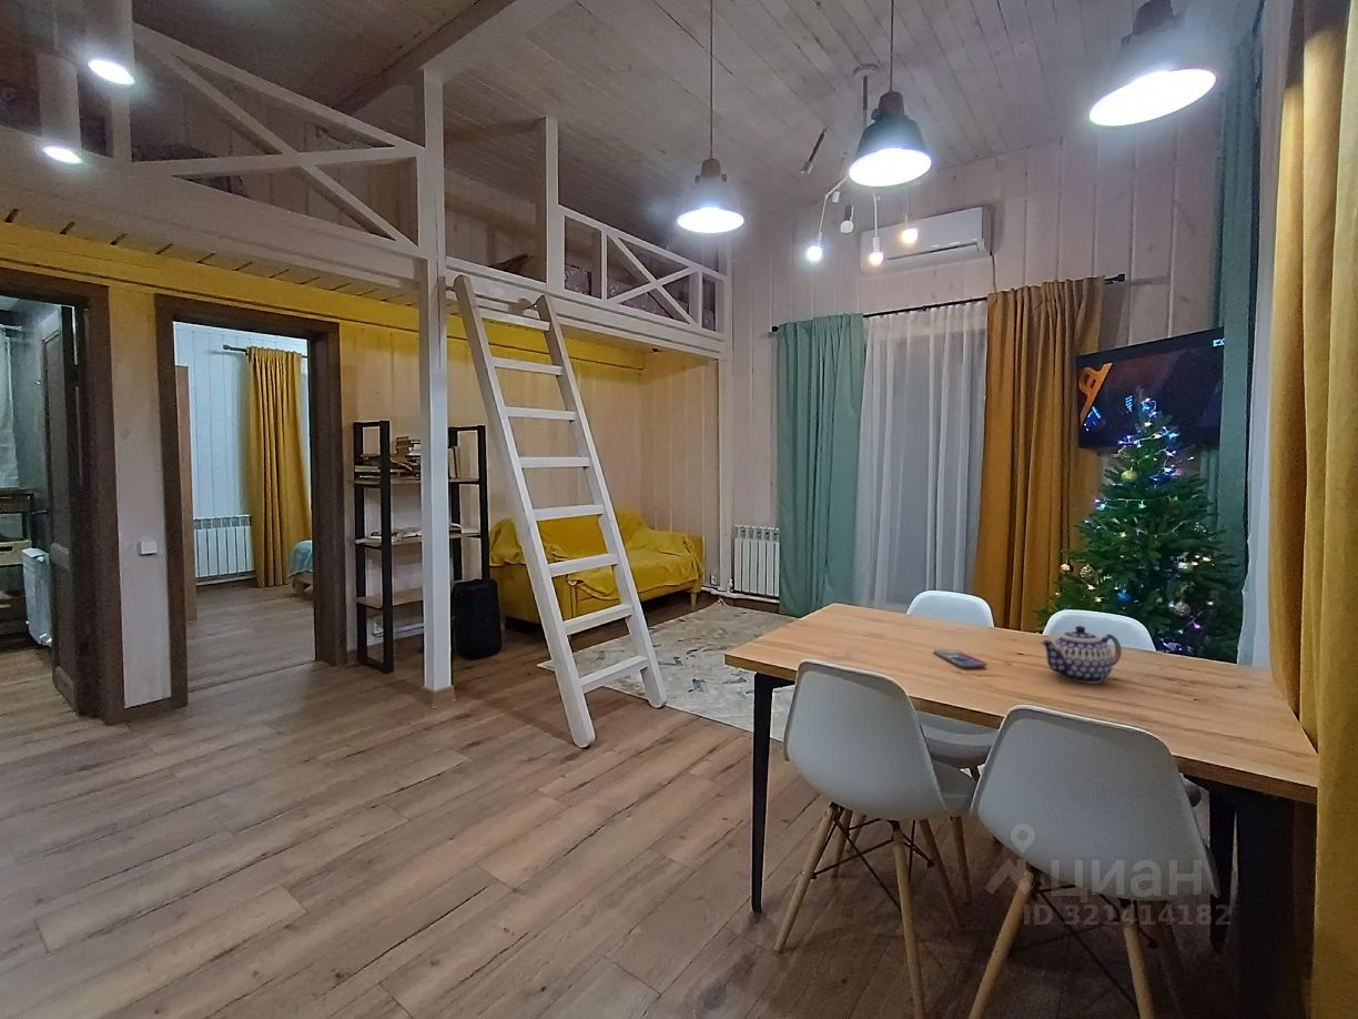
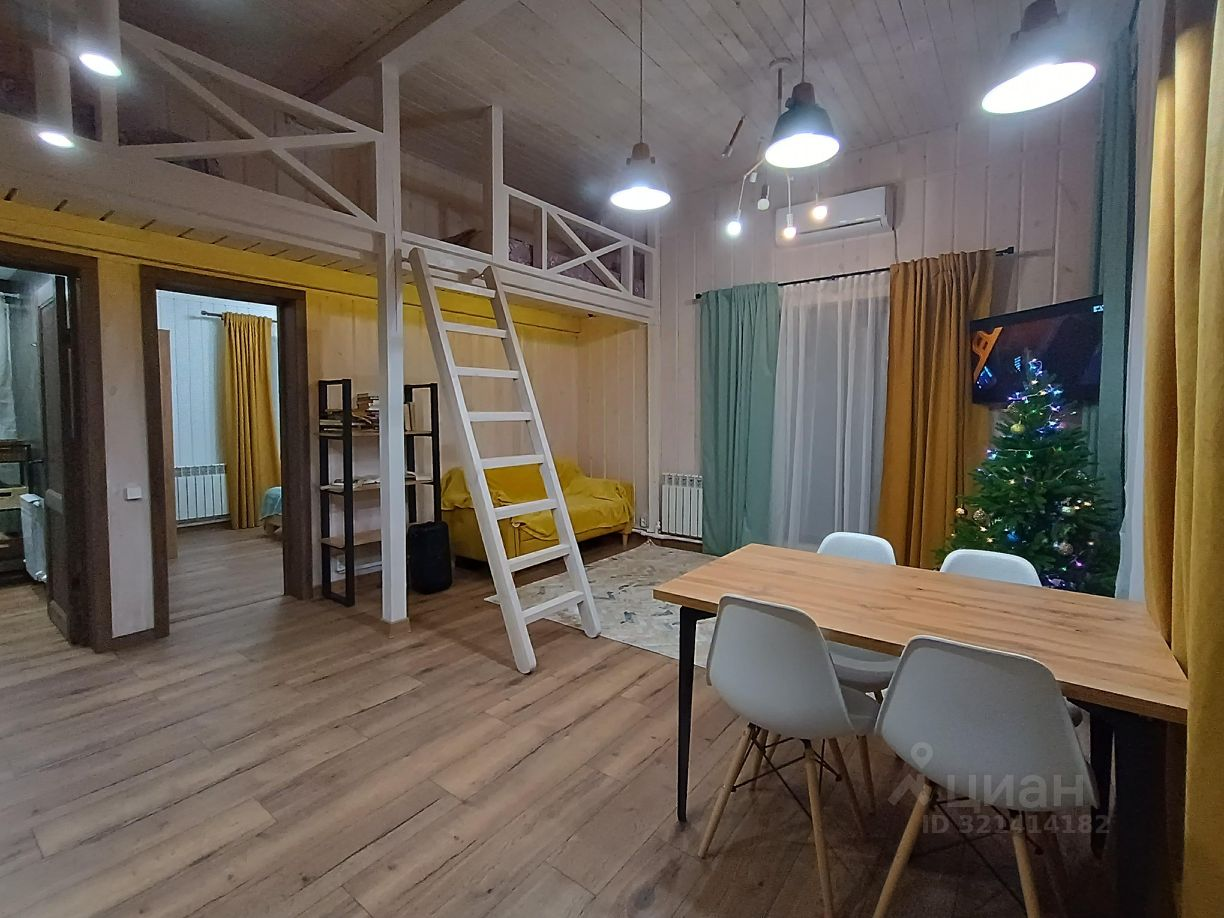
- teapot [1038,625,1123,685]
- smartphone [932,648,987,668]
